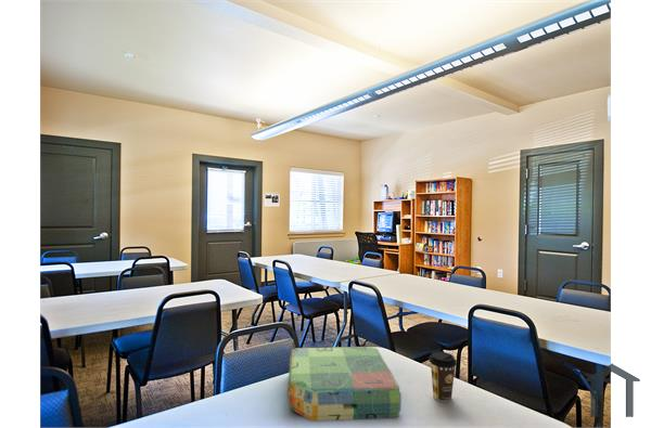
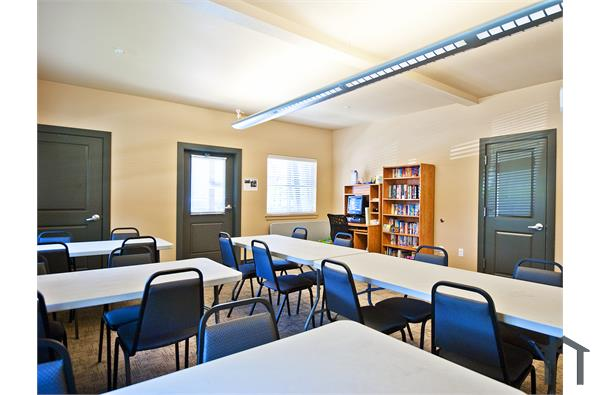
- coffee cup [427,351,458,403]
- board game [288,346,403,423]
